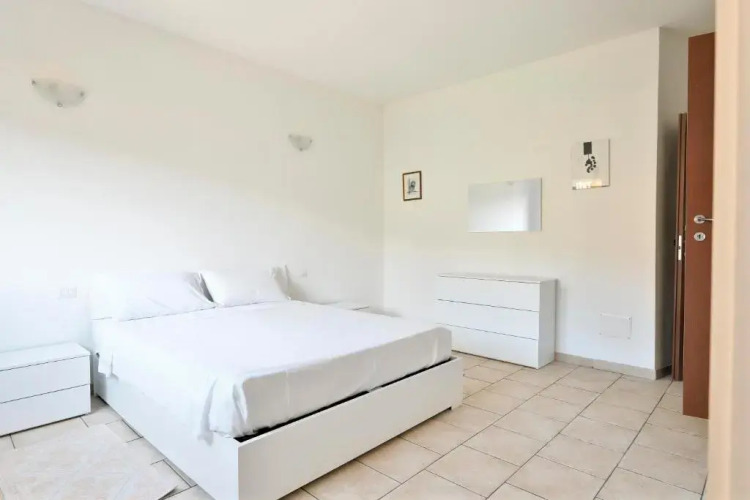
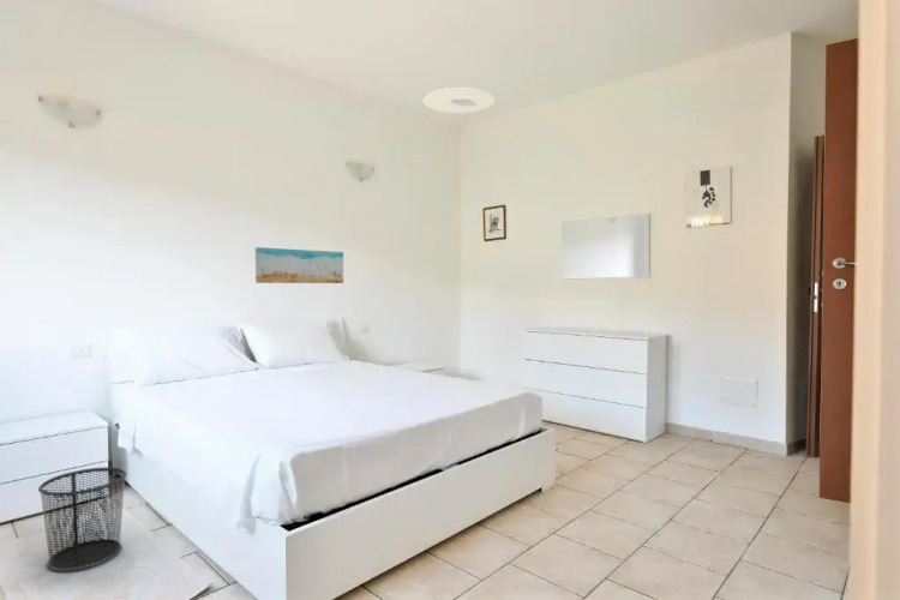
+ waste bin [37,466,127,572]
+ wall art [254,246,344,284]
+ ceiling light [422,86,496,114]
